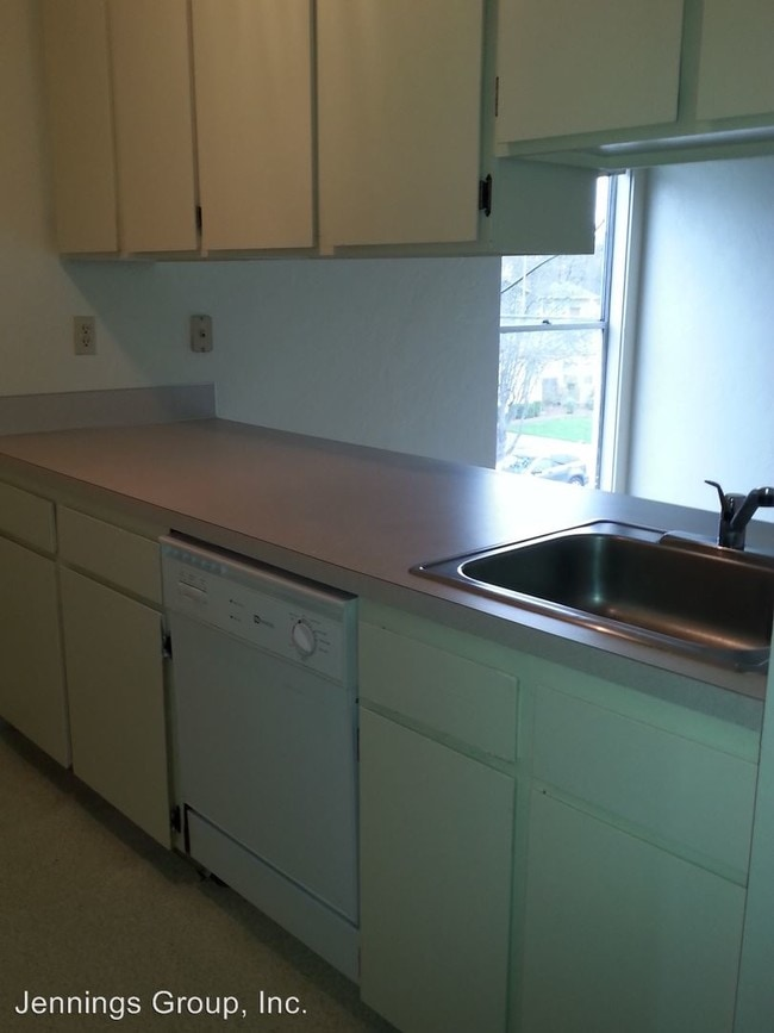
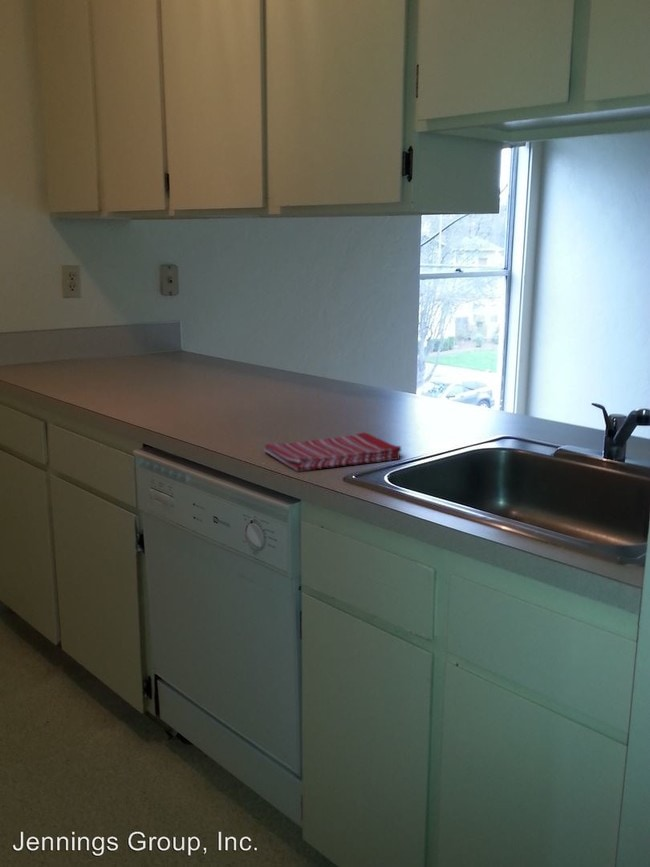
+ dish towel [262,431,402,472]
